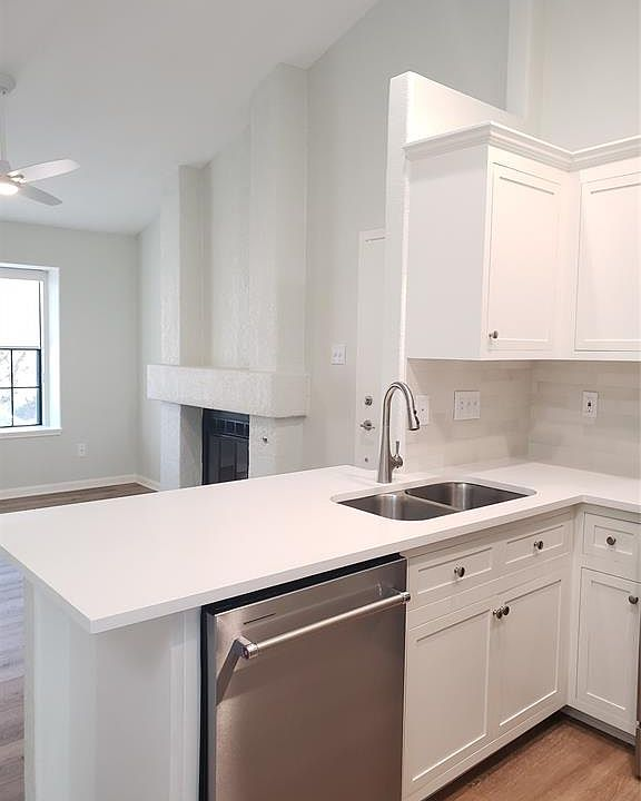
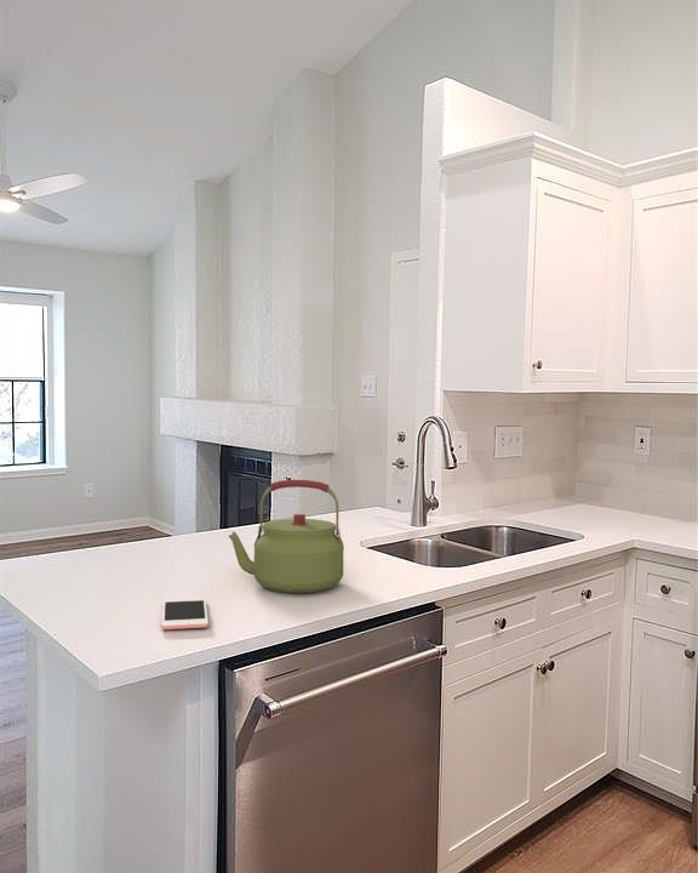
+ cell phone [160,597,210,630]
+ kettle [228,479,345,594]
